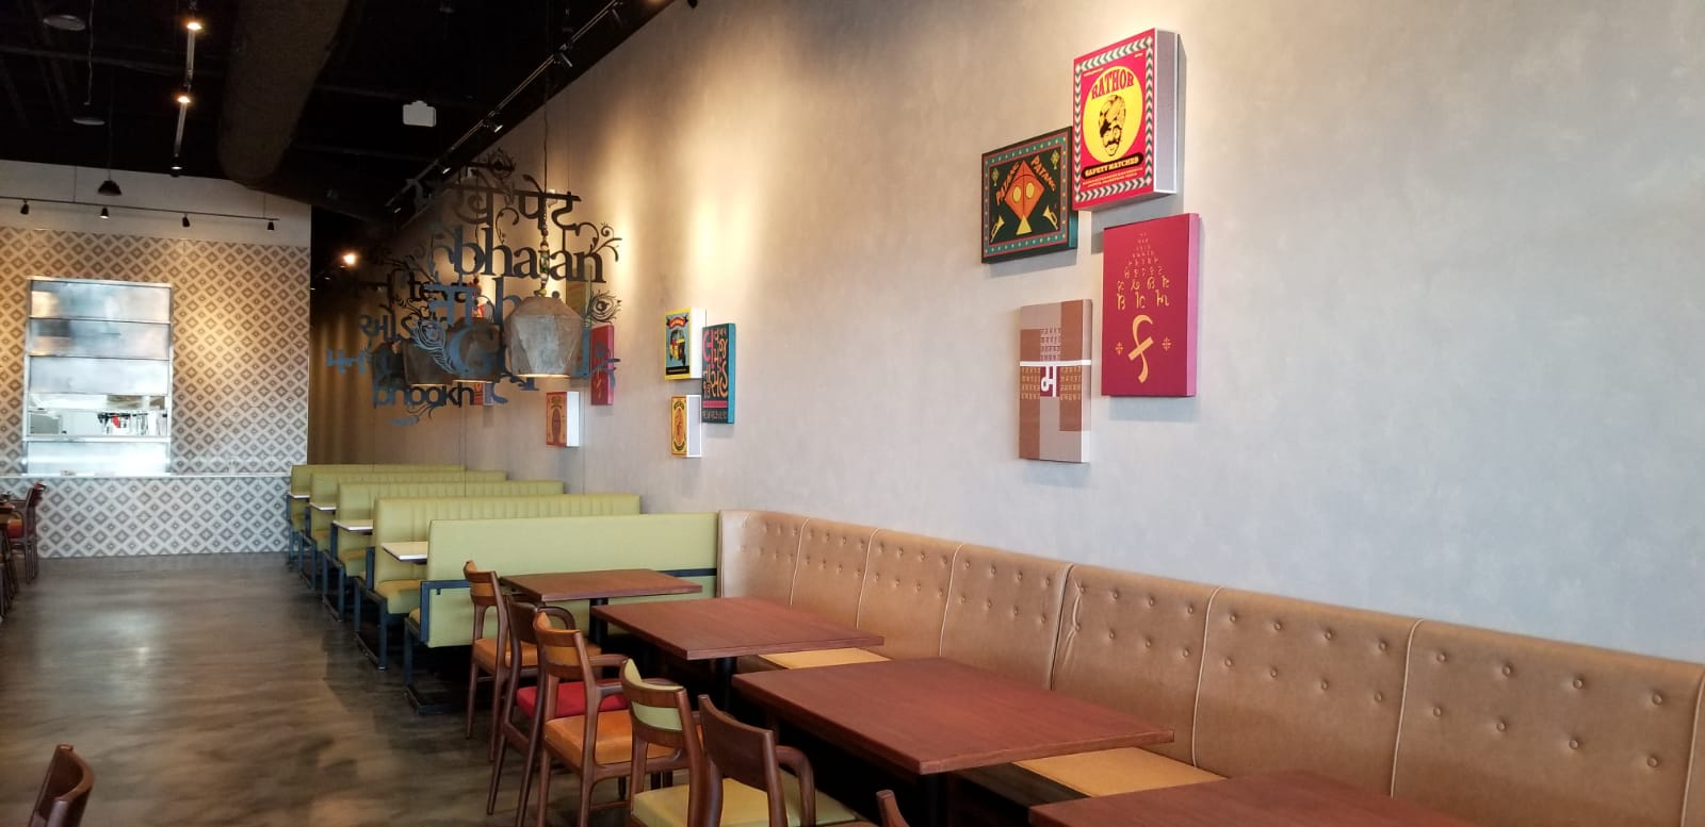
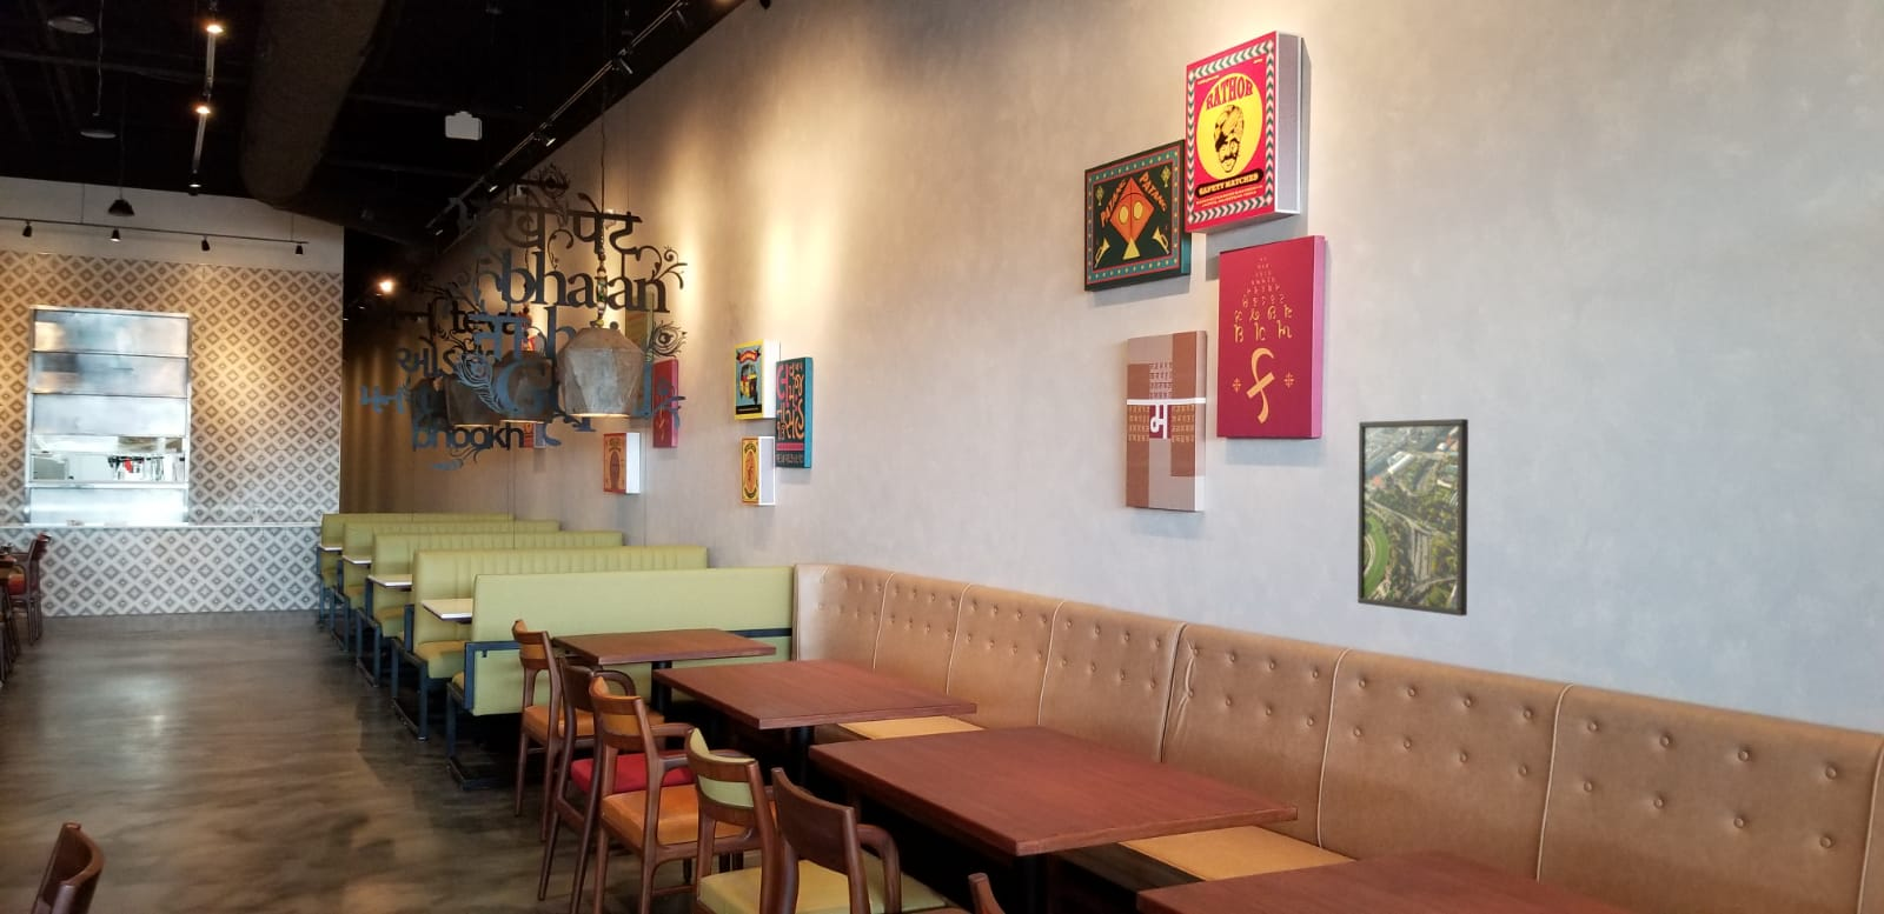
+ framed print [1357,418,1469,617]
